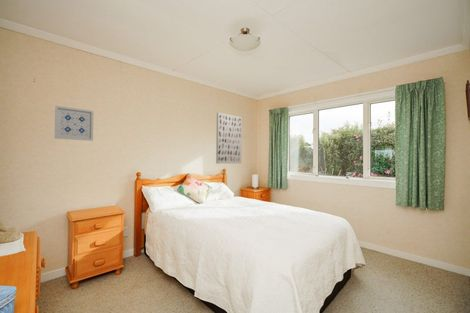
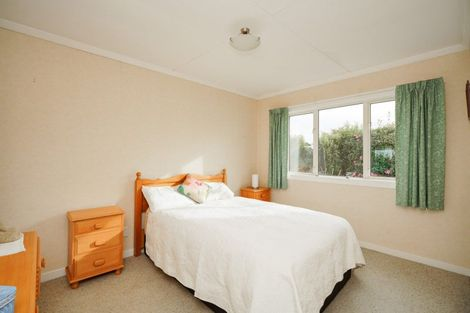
- wall art [54,105,95,142]
- wall art [215,112,243,165]
